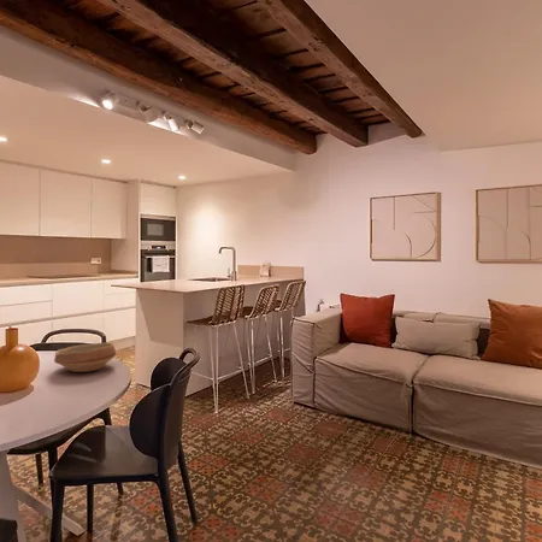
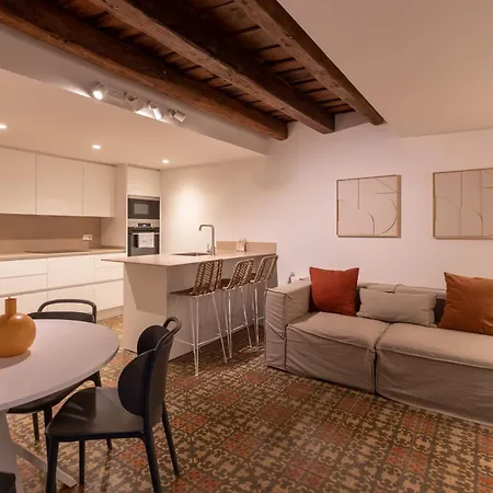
- bowl [53,341,117,373]
